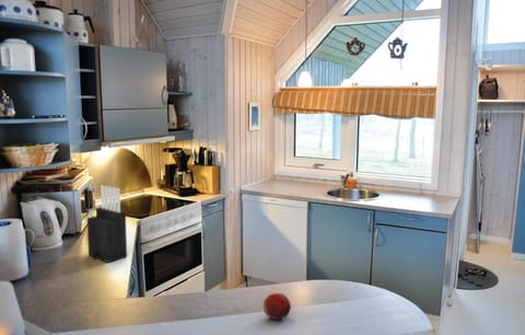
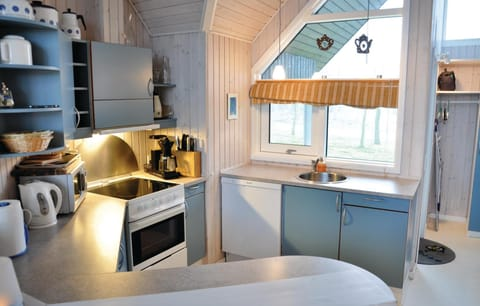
- fruit [262,292,292,321]
- knife block [86,184,128,264]
